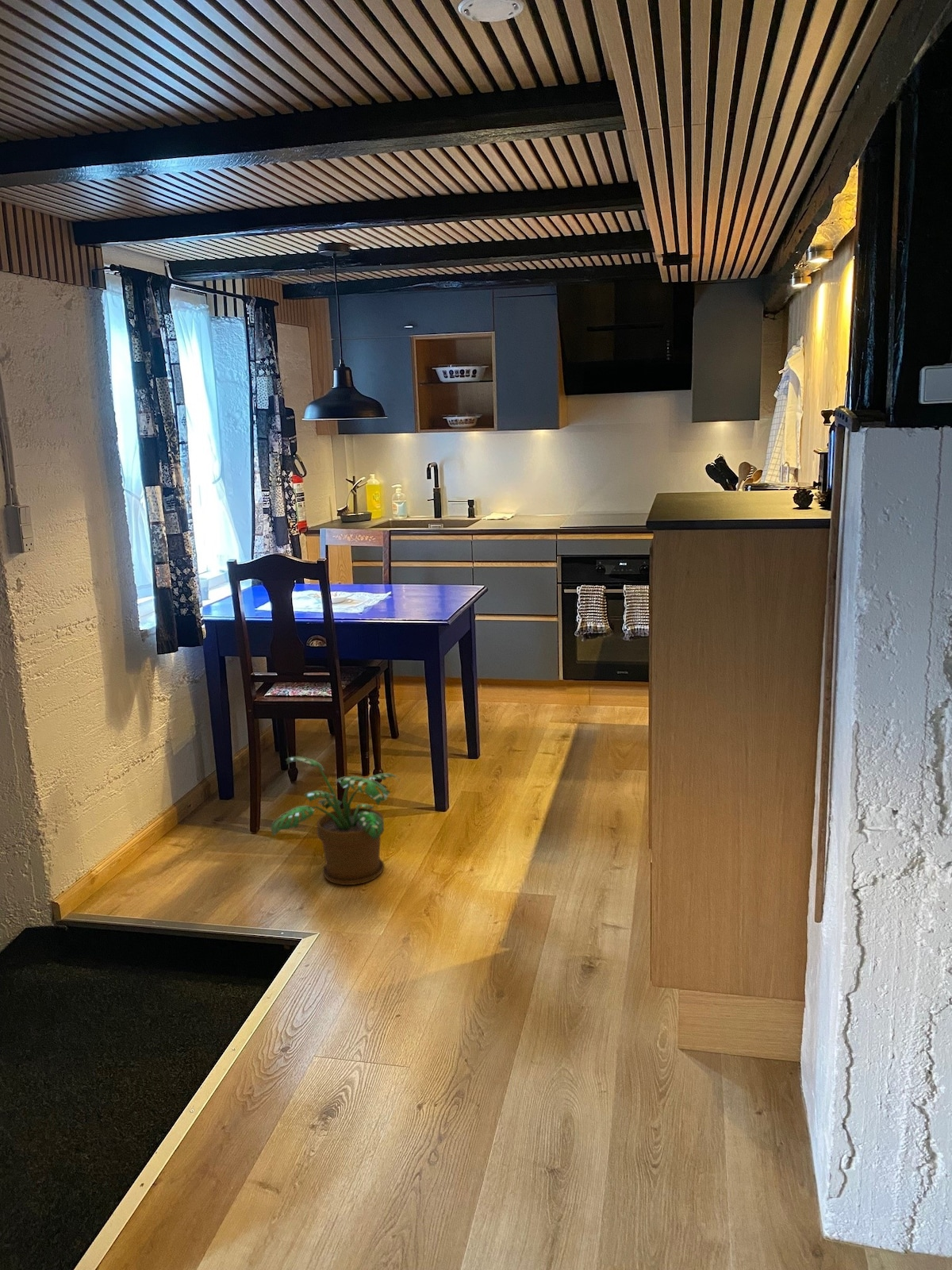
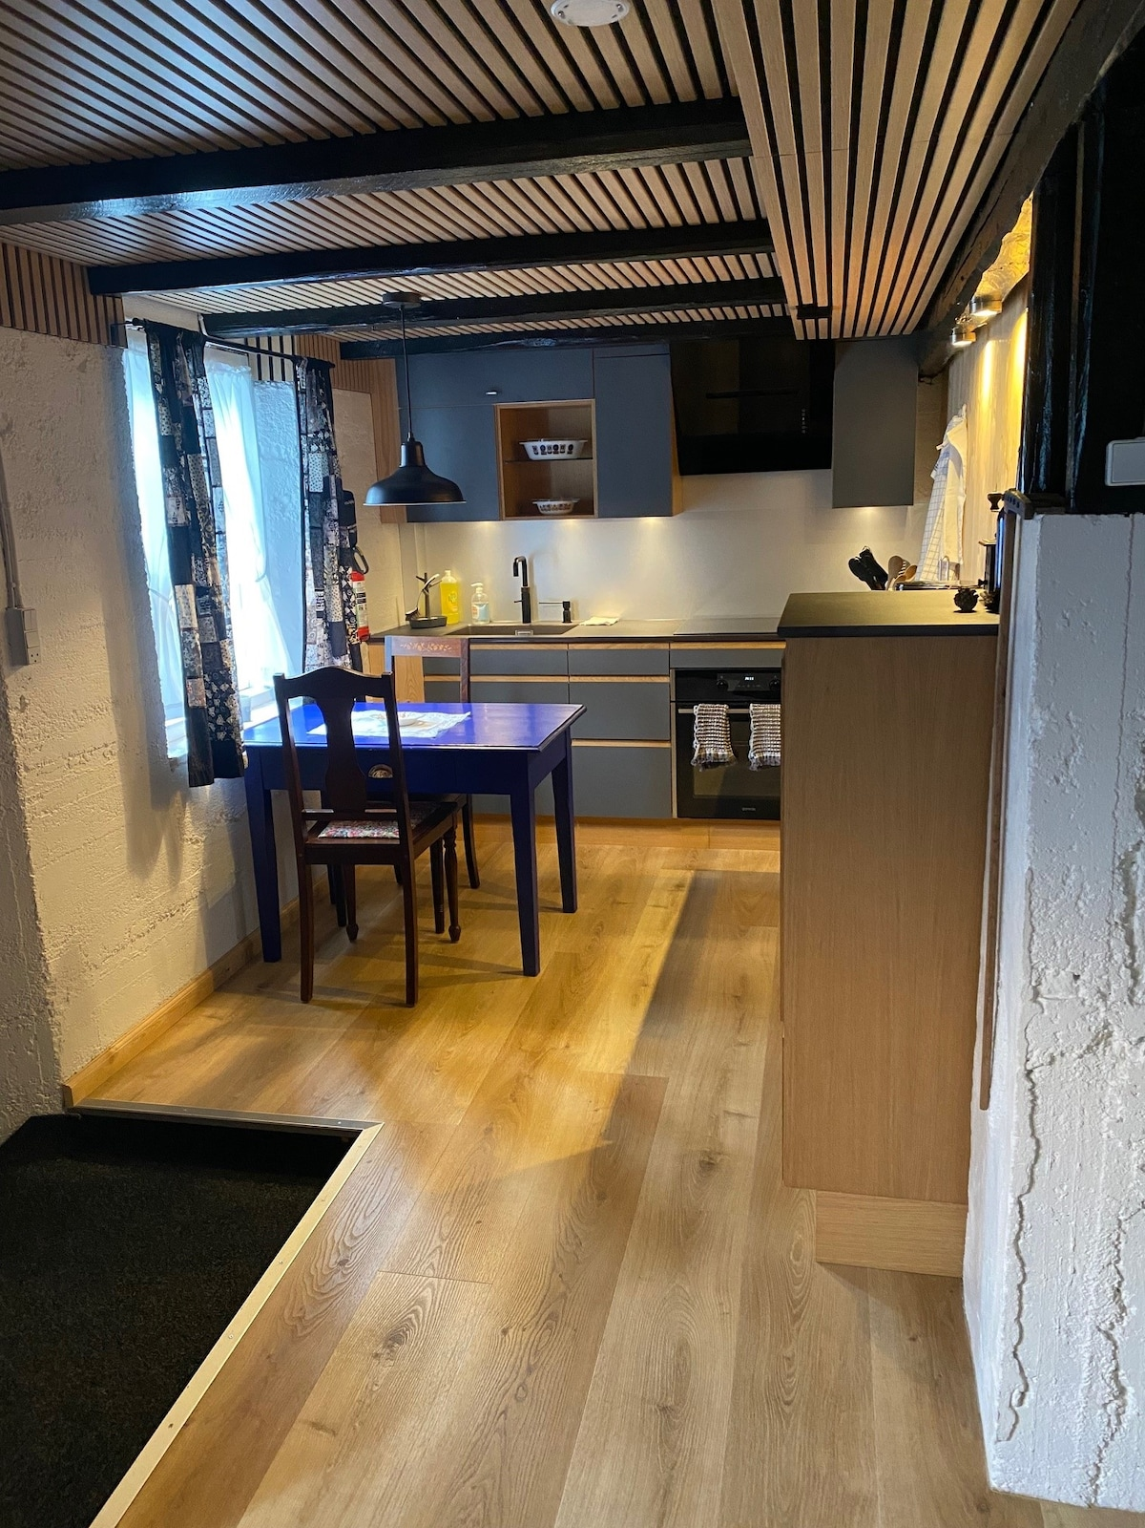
- potted plant [271,756,401,886]
